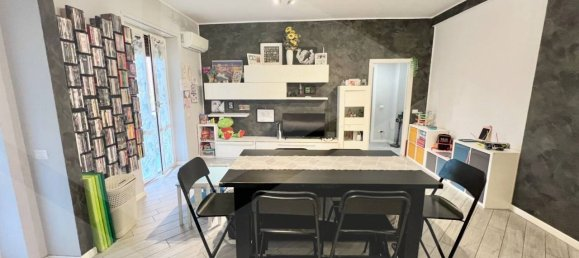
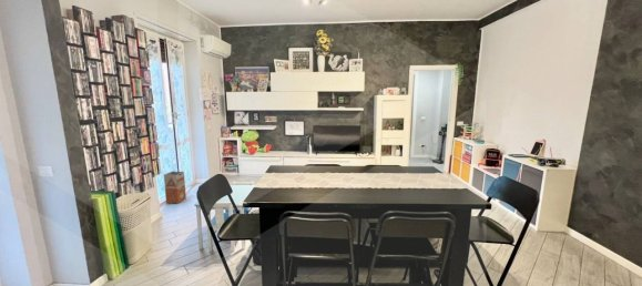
+ waste bin [163,171,187,205]
